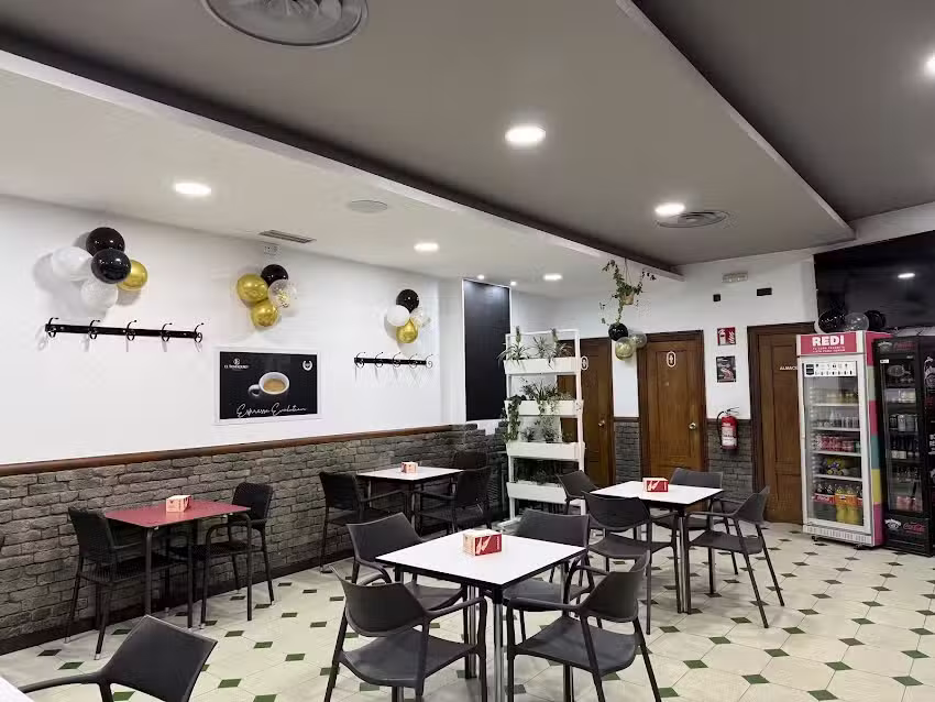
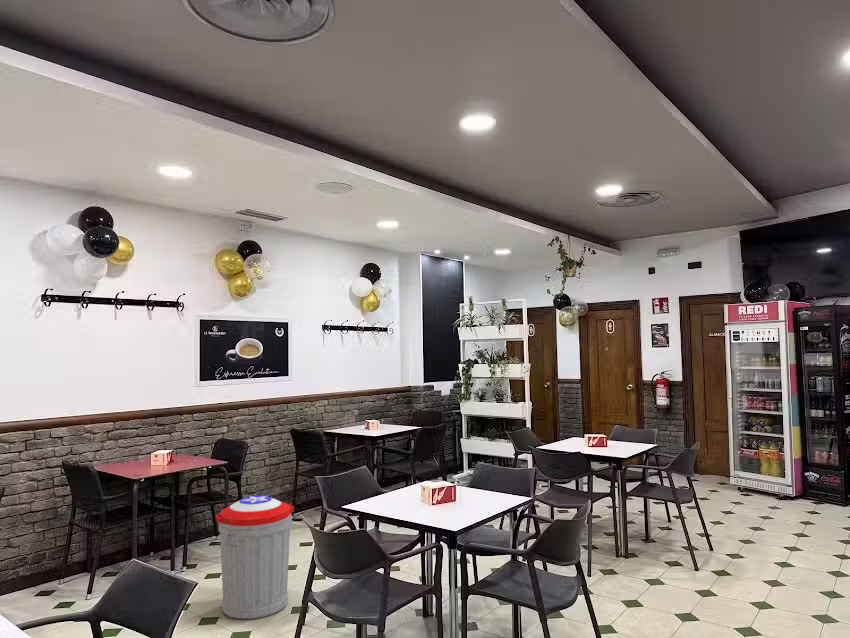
+ trash can [215,495,295,620]
